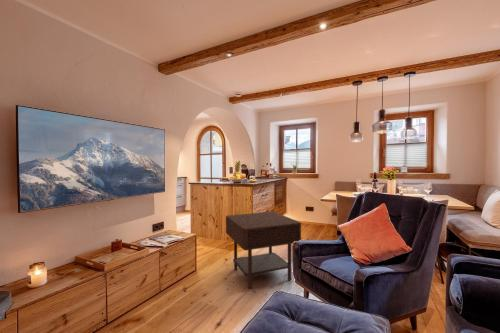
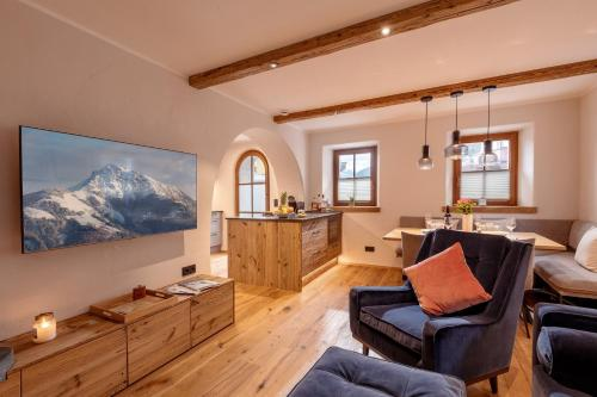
- side table [225,211,302,290]
